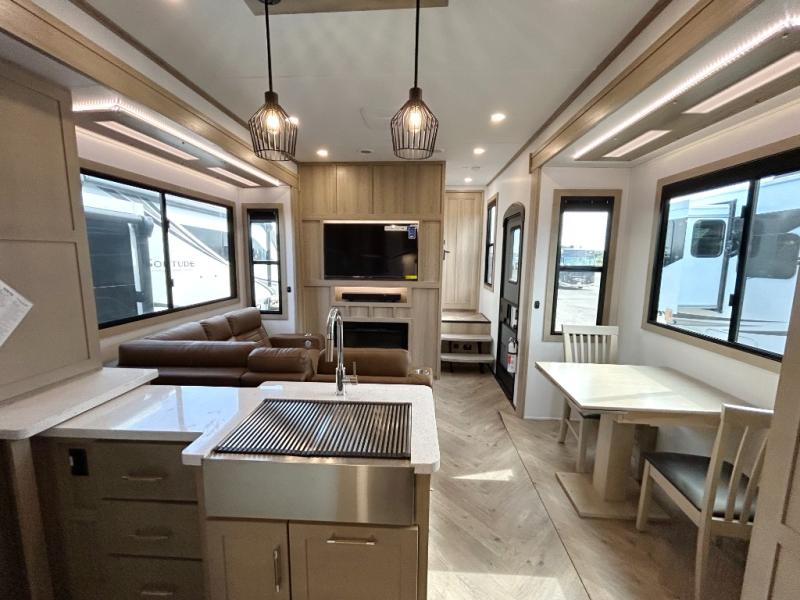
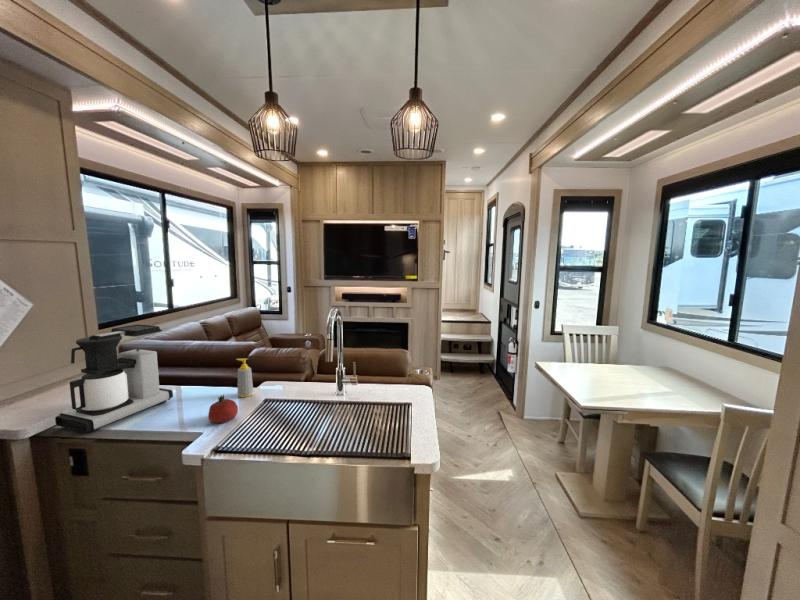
+ soap bottle [235,357,254,398]
+ coffee maker [54,324,174,434]
+ fruit [207,394,239,424]
